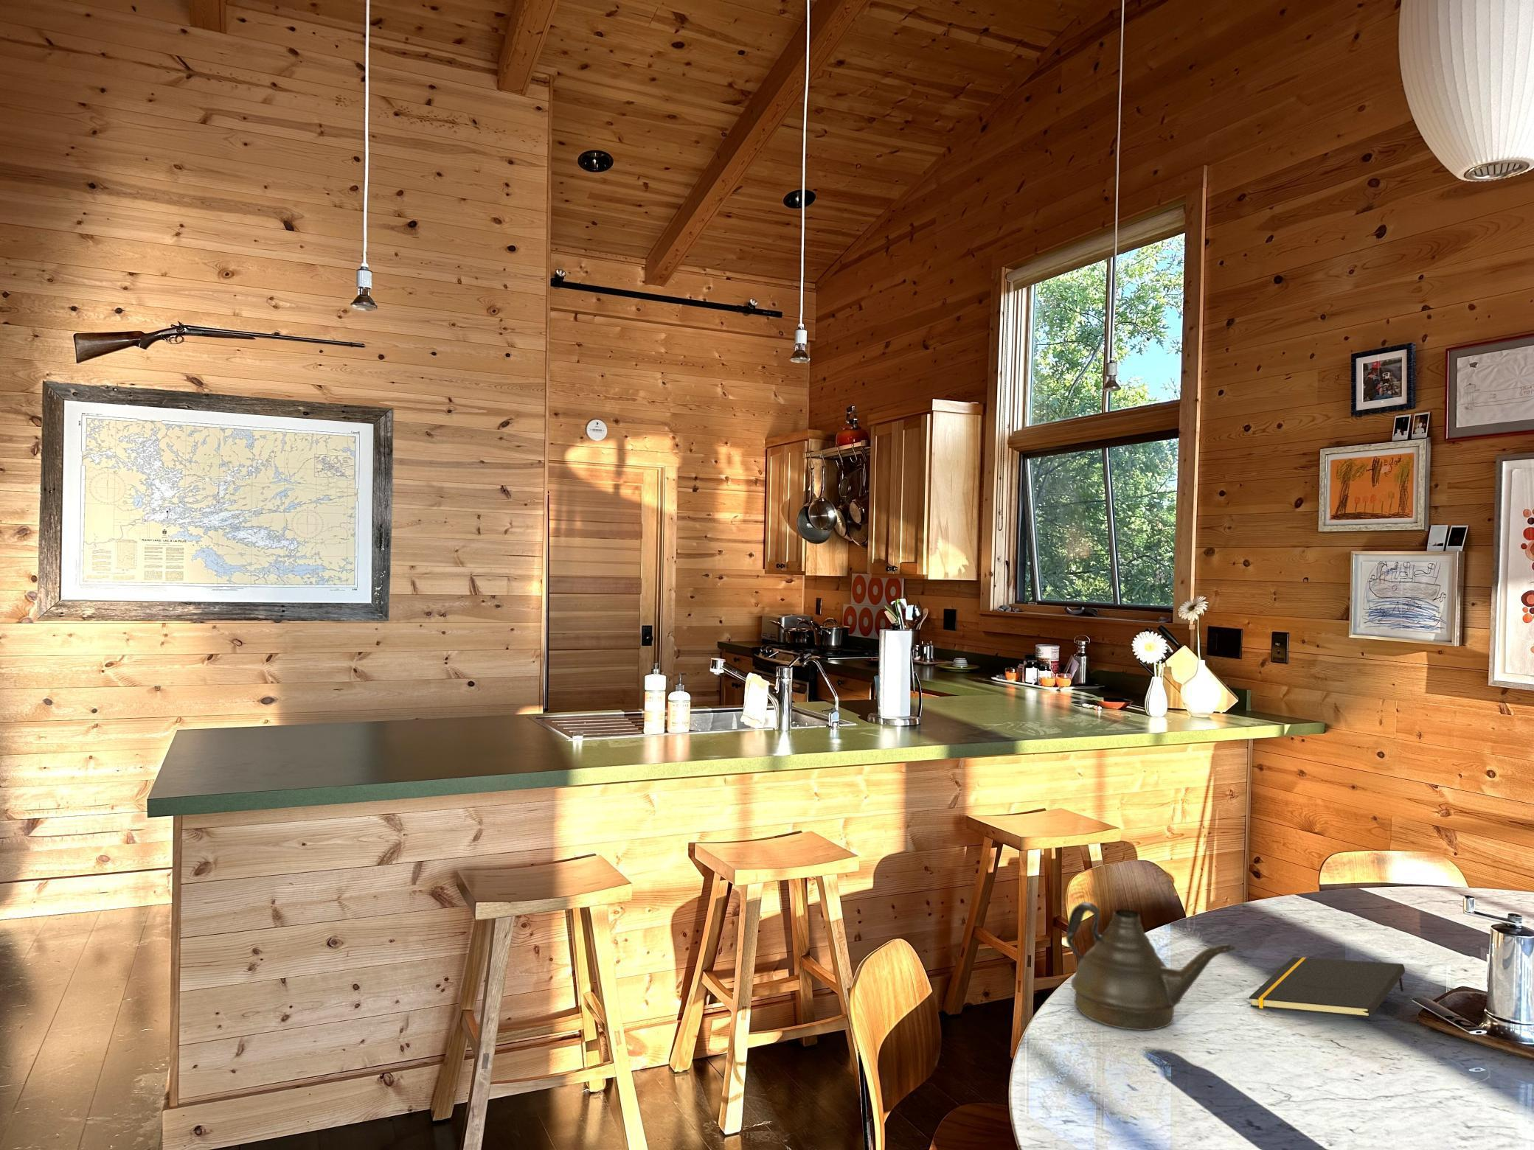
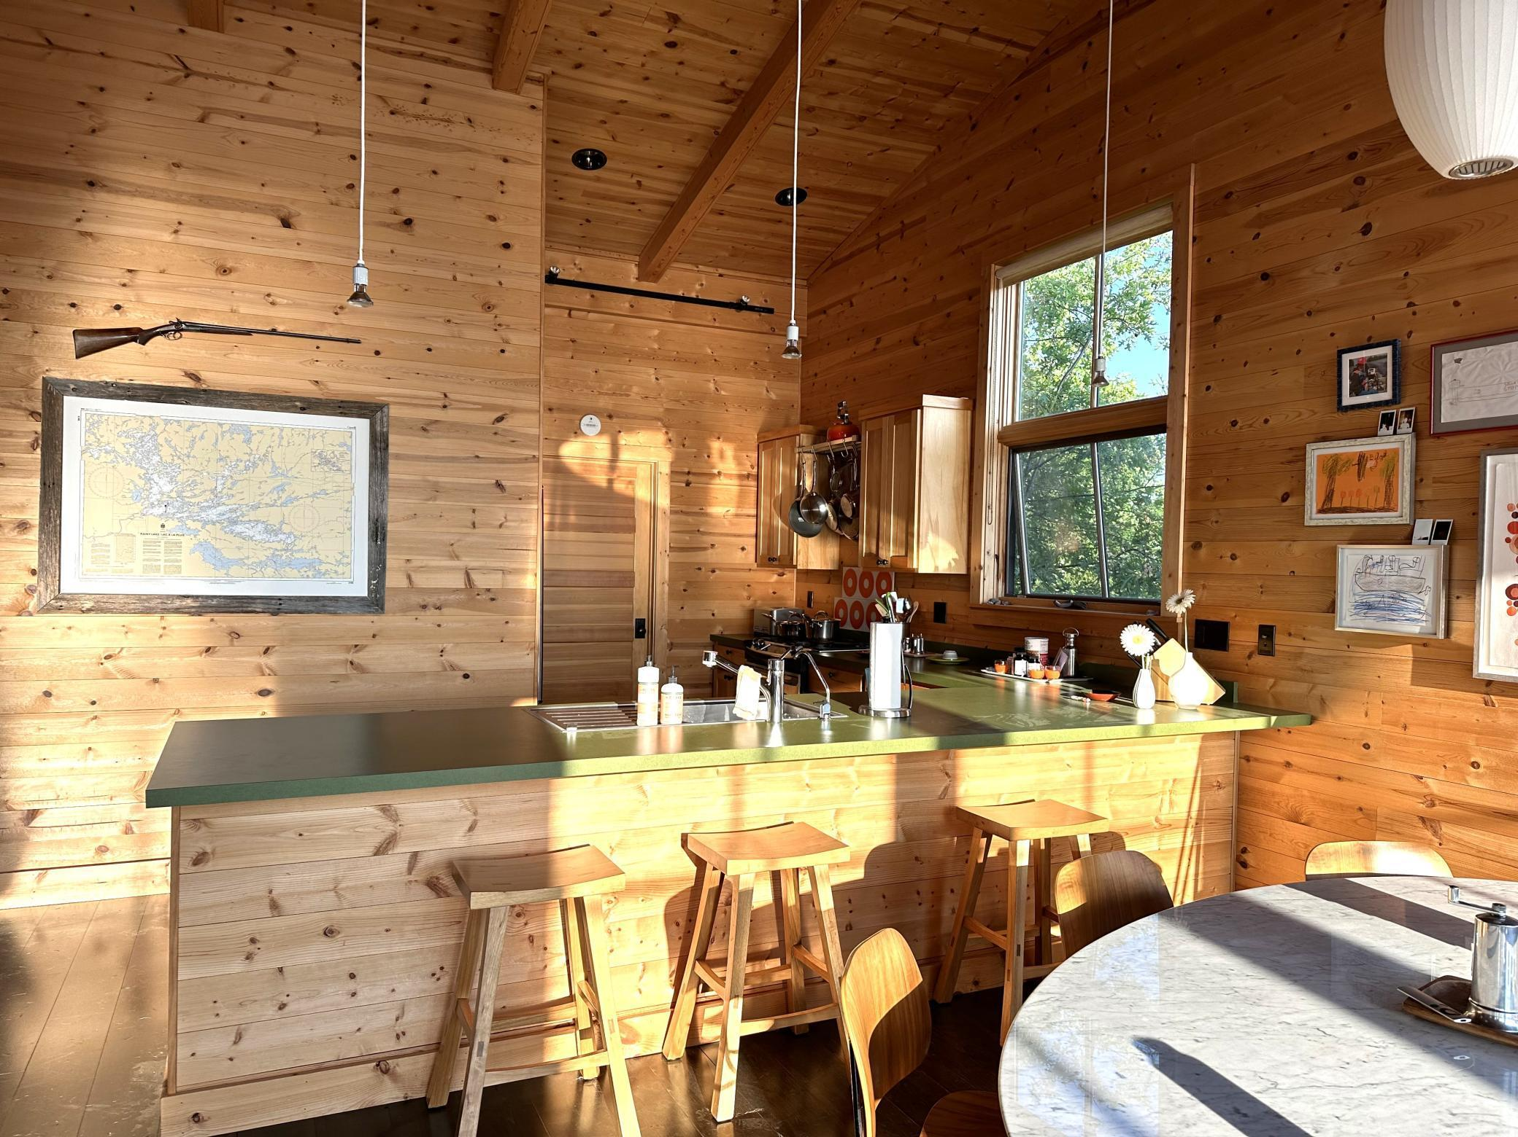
- notepad [1248,957,1406,1018]
- teapot [1065,901,1236,1032]
